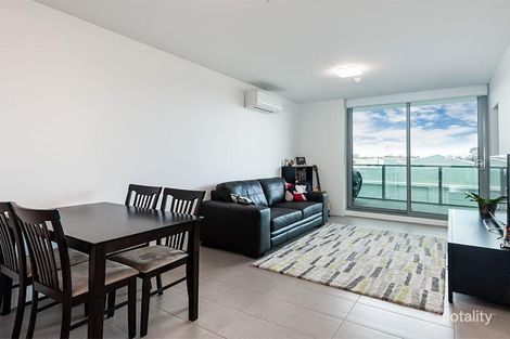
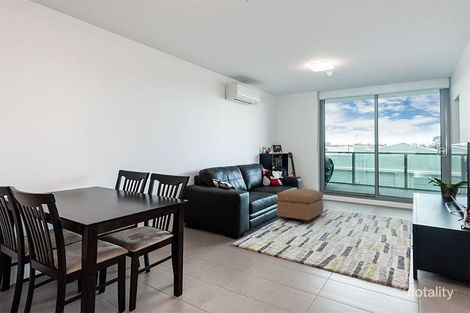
+ ottoman [276,188,324,224]
